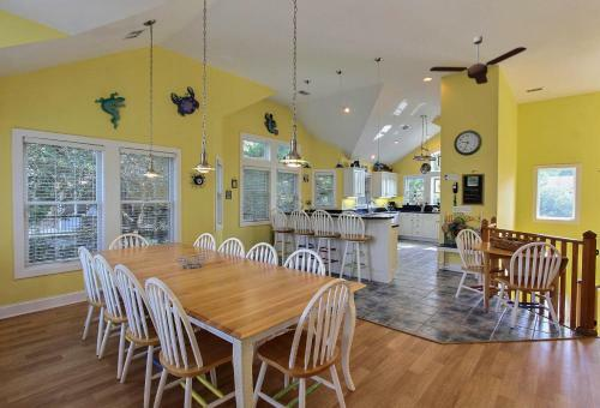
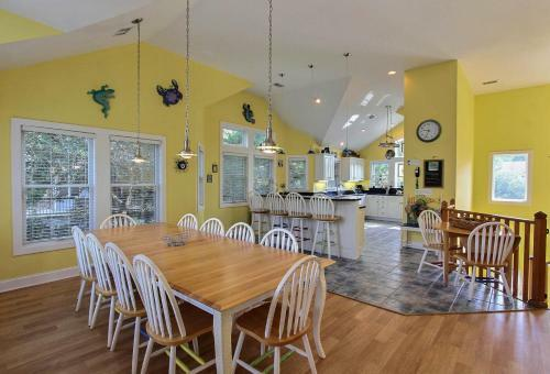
- ceiling fan [428,35,528,85]
